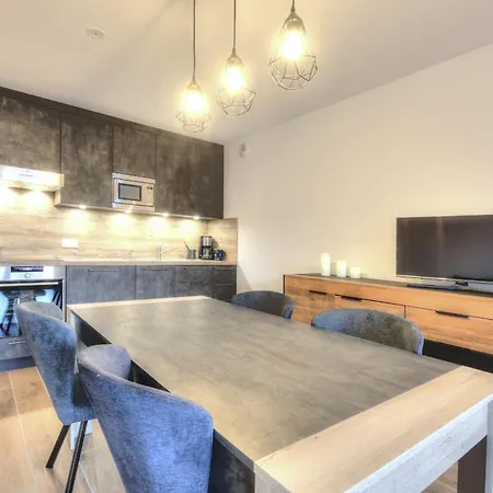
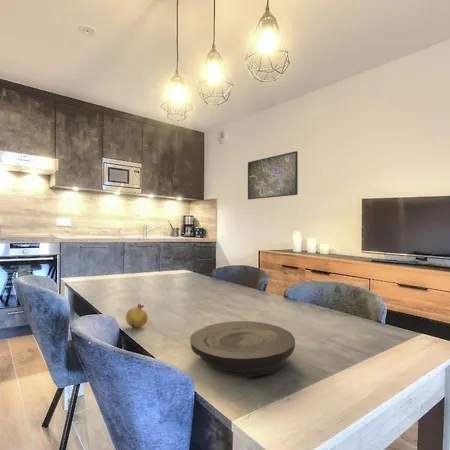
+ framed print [247,150,299,200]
+ fruit [125,302,148,331]
+ plate [189,320,296,378]
